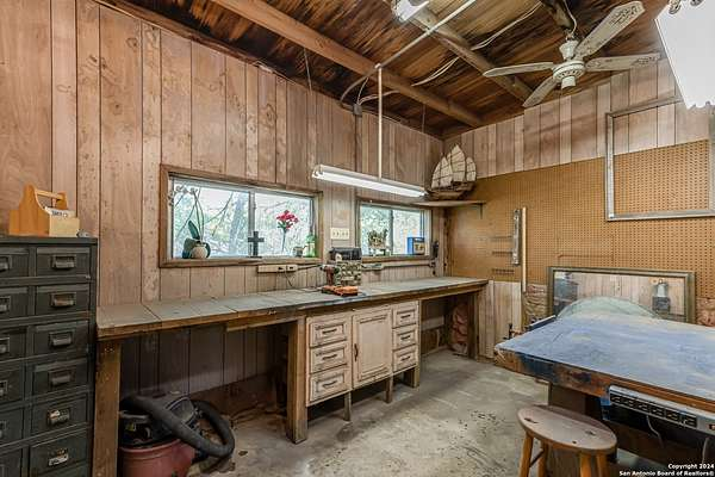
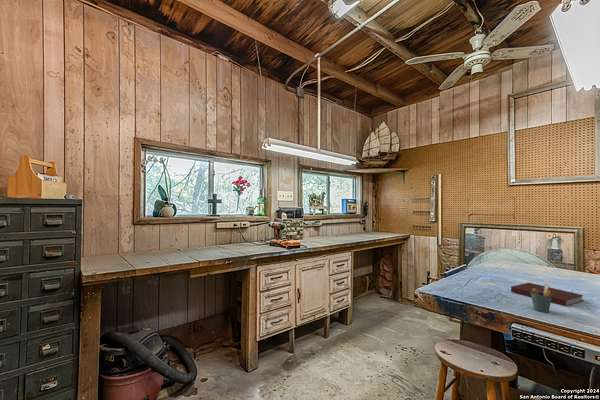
+ notebook [510,282,584,307]
+ pen holder [531,283,552,313]
